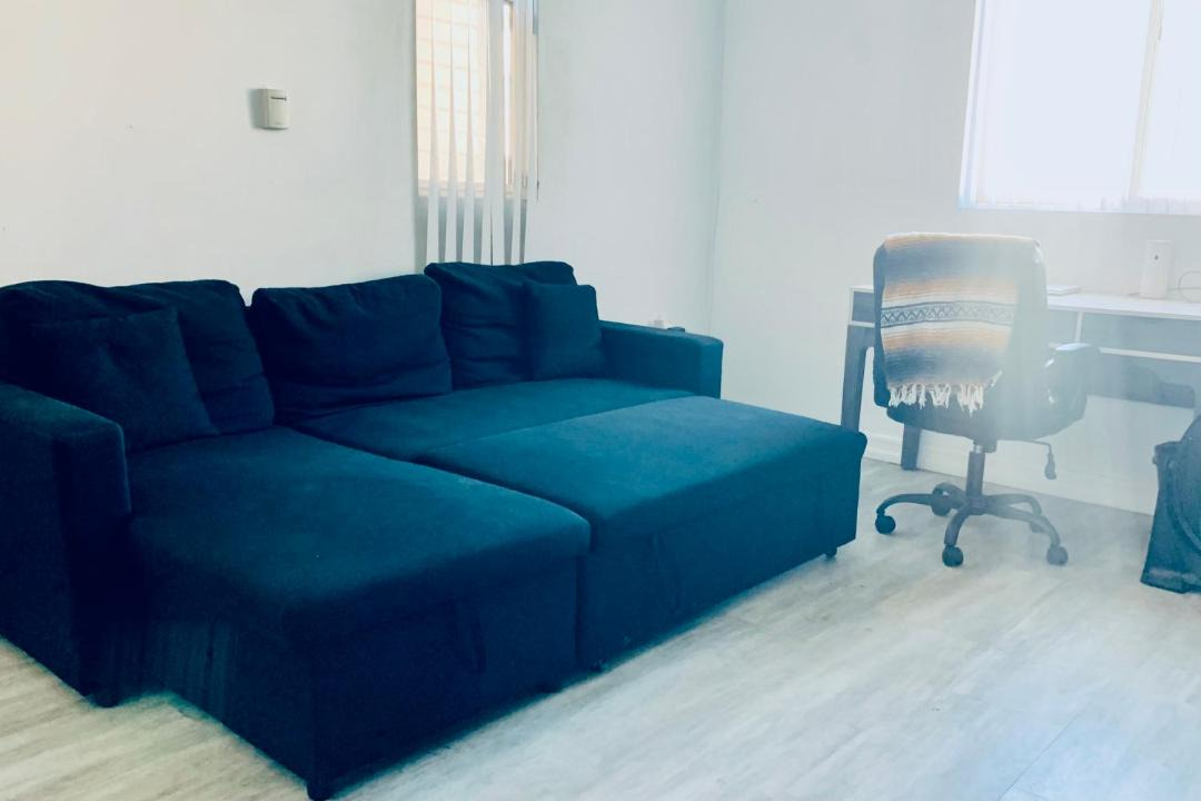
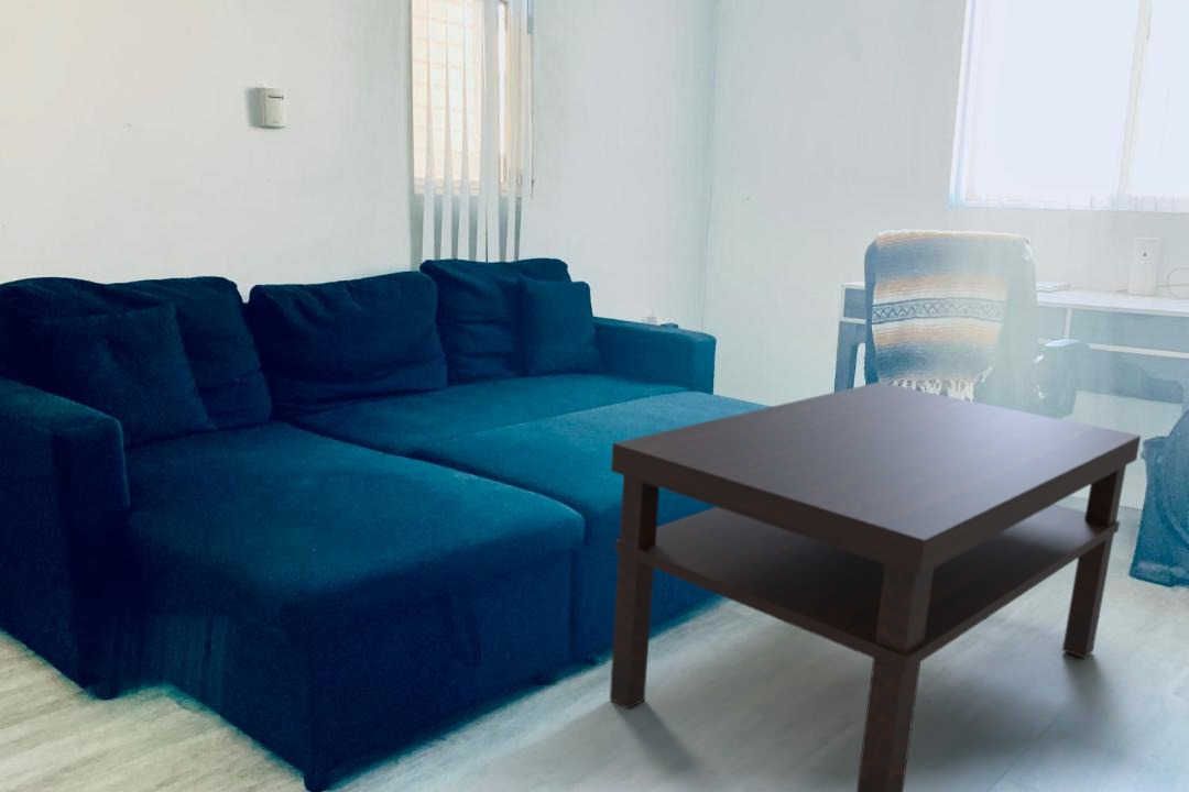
+ coffee table [609,381,1142,792]
